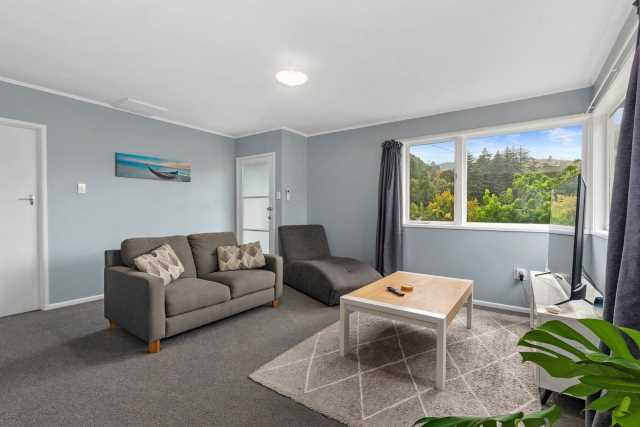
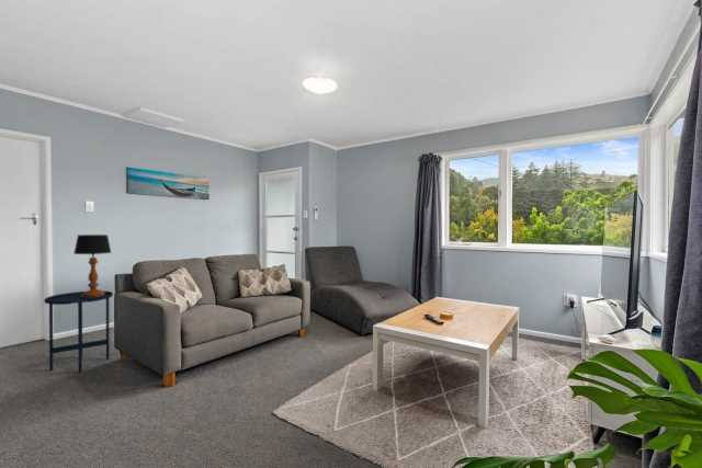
+ table lamp [72,233,113,298]
+ side table [43,290,114,374]
